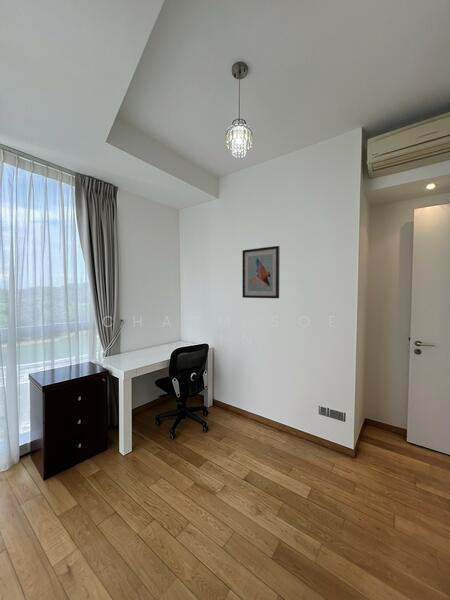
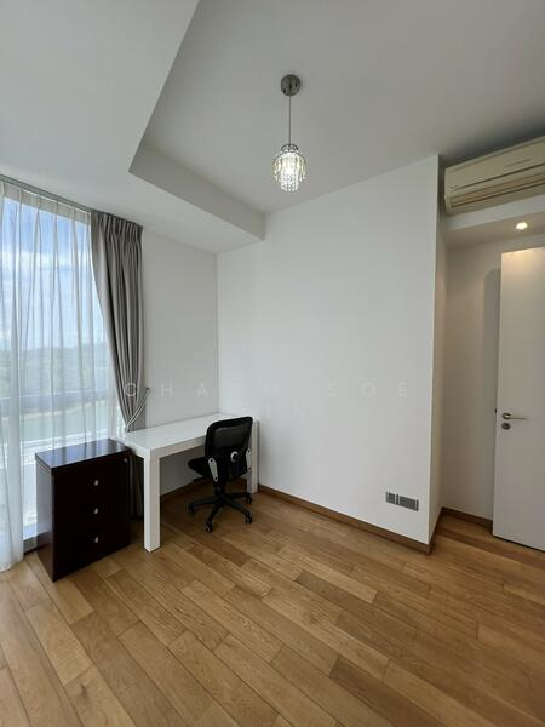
- wall art [241,245,281,299]
